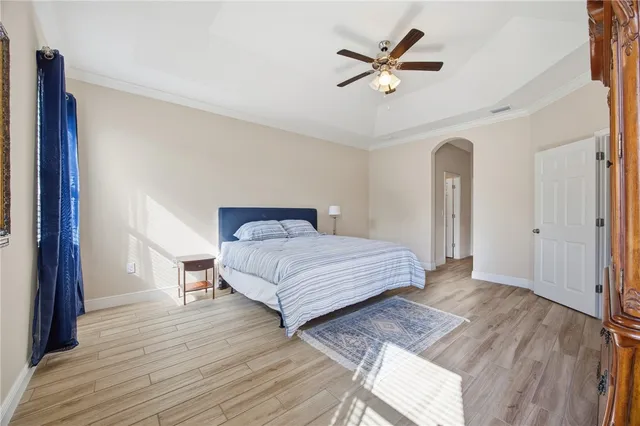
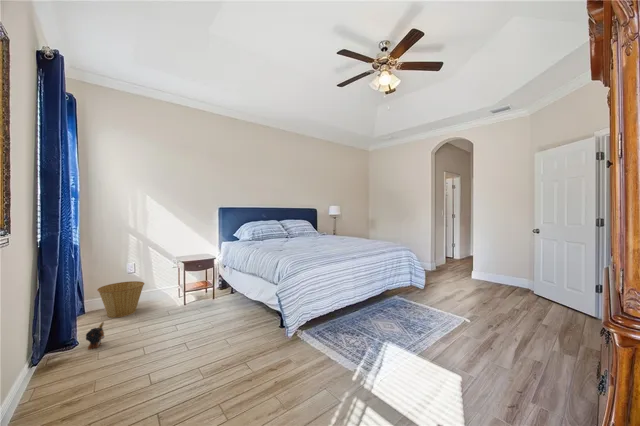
+ basket [96,280,145,319]
+ plush toy [85,321,106,351]
